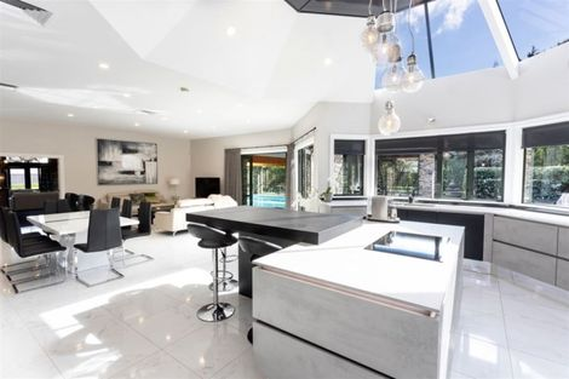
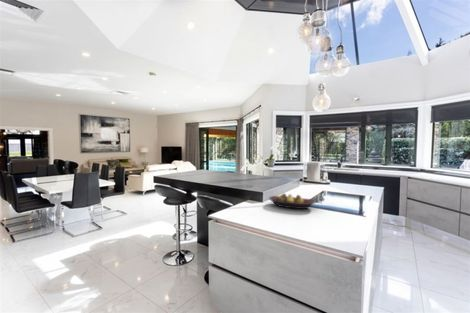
+ fruit bowl [268,192,317,210]
